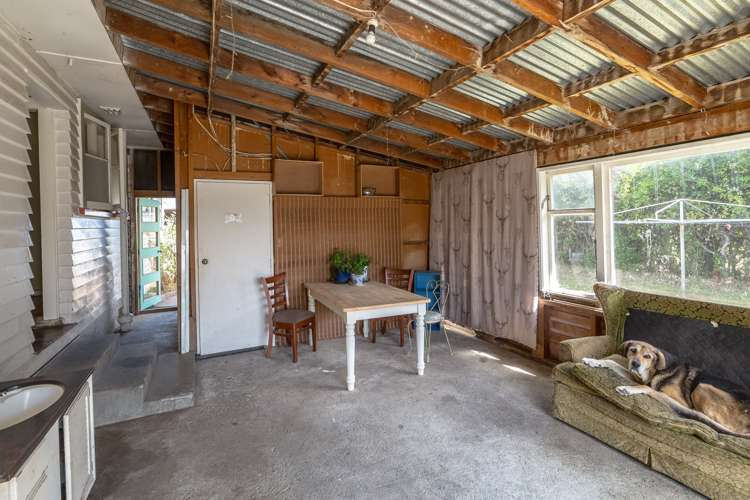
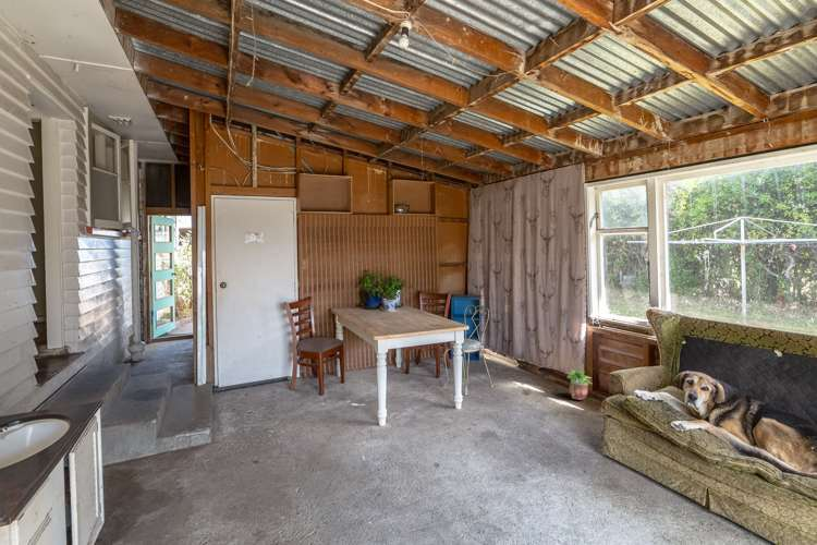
+ potted plant [565,366,594,401]
